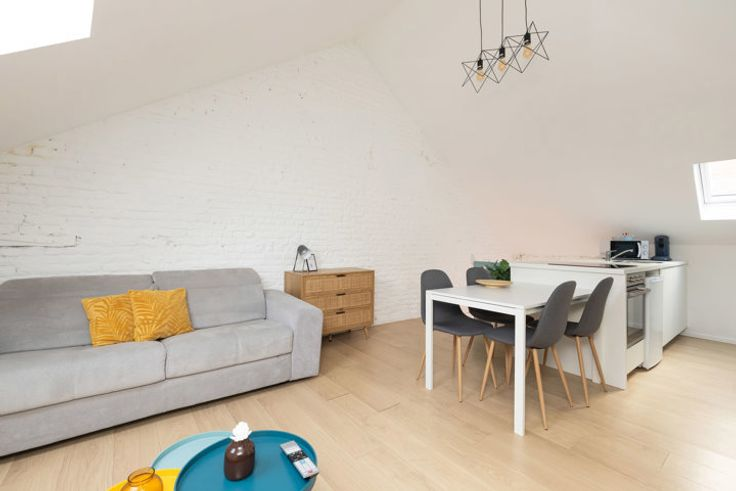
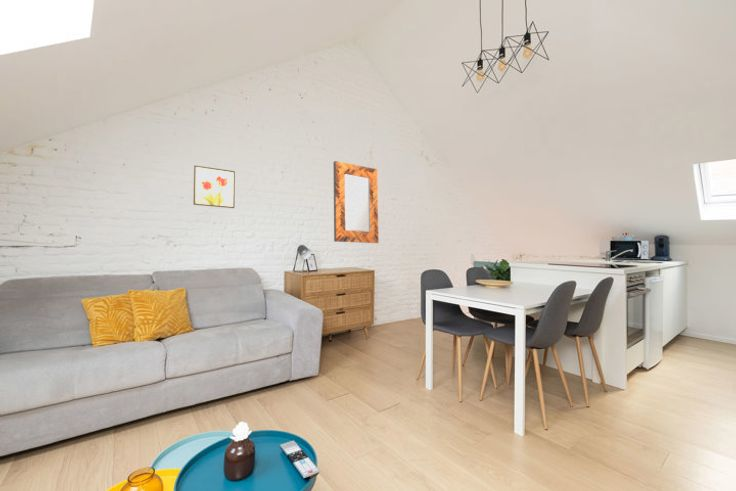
+ wall art [192,165,236,209]
+ home mirror [332,160,379,244]
